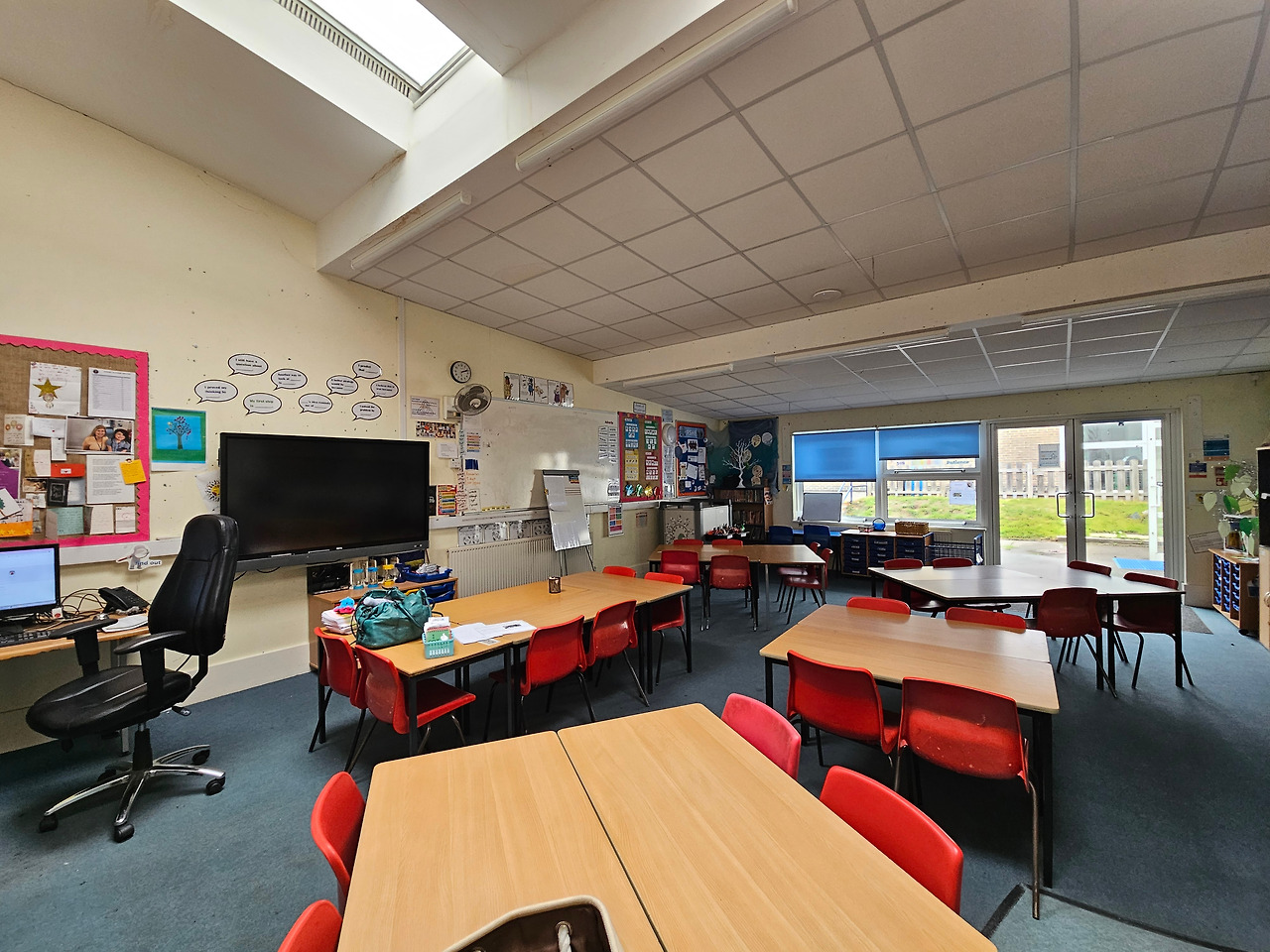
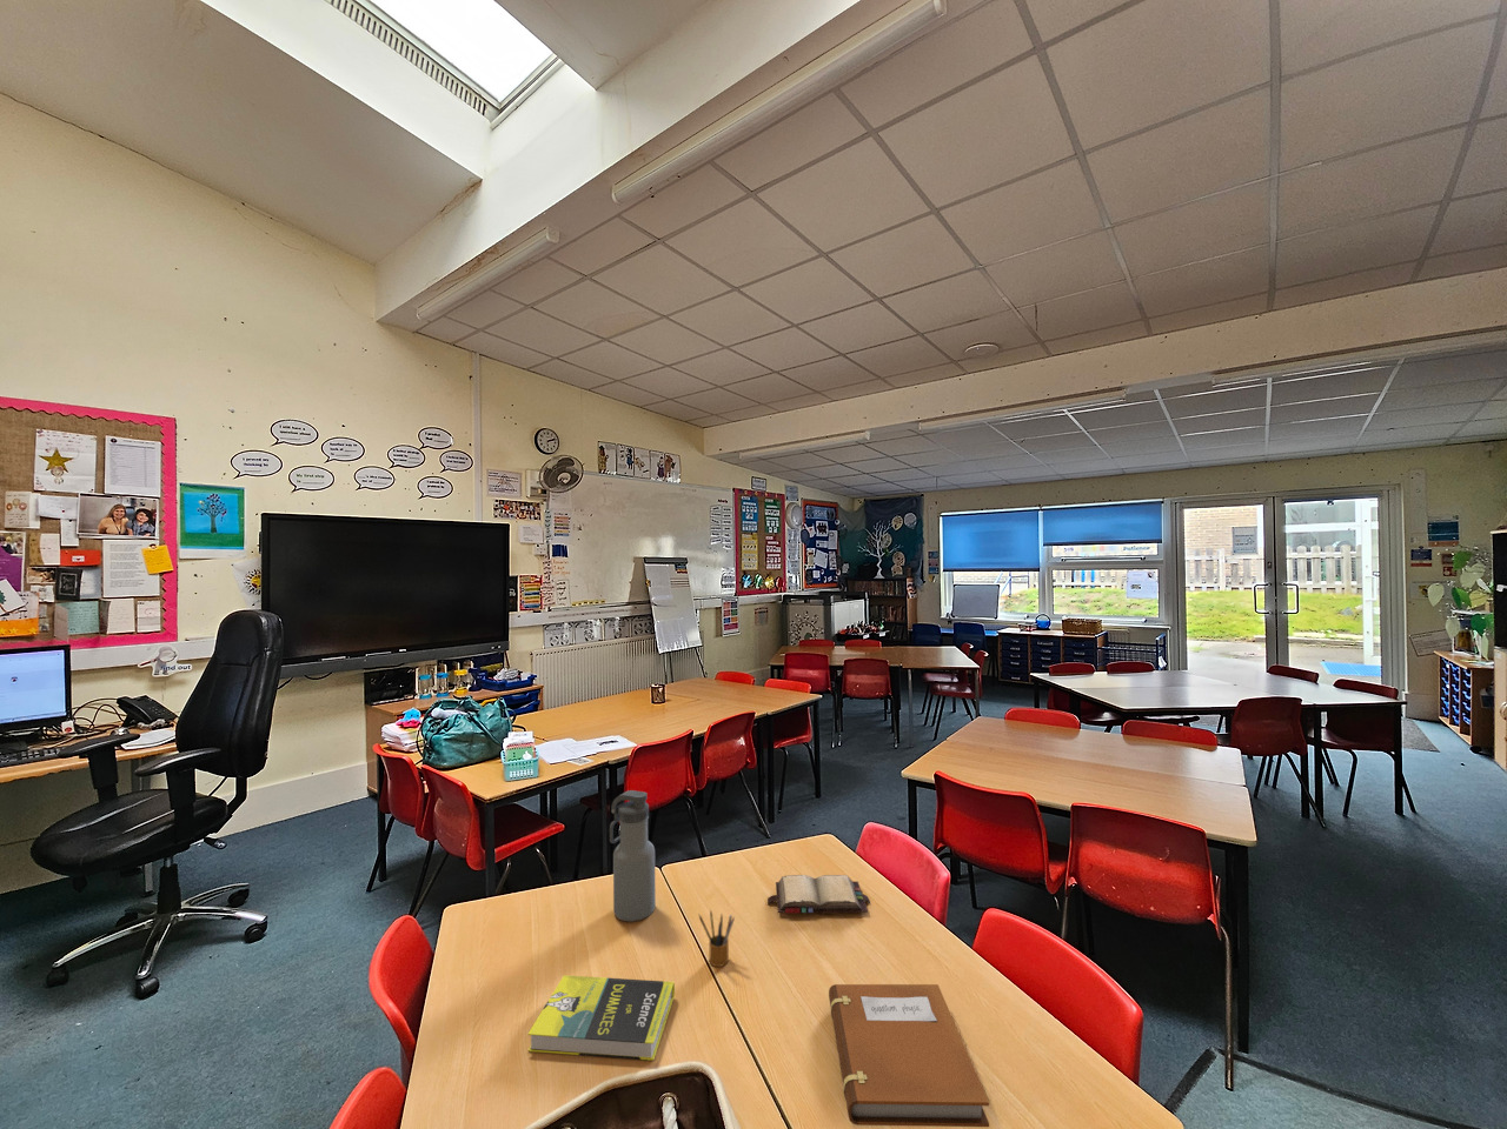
+ pencil box [698,910,736,968]
+ notebook [828,983,990,1128]
+ hardback book [767,874,871,916]
+ water bottle [609,789,657,923]
+ book [528,974,676,1061]
